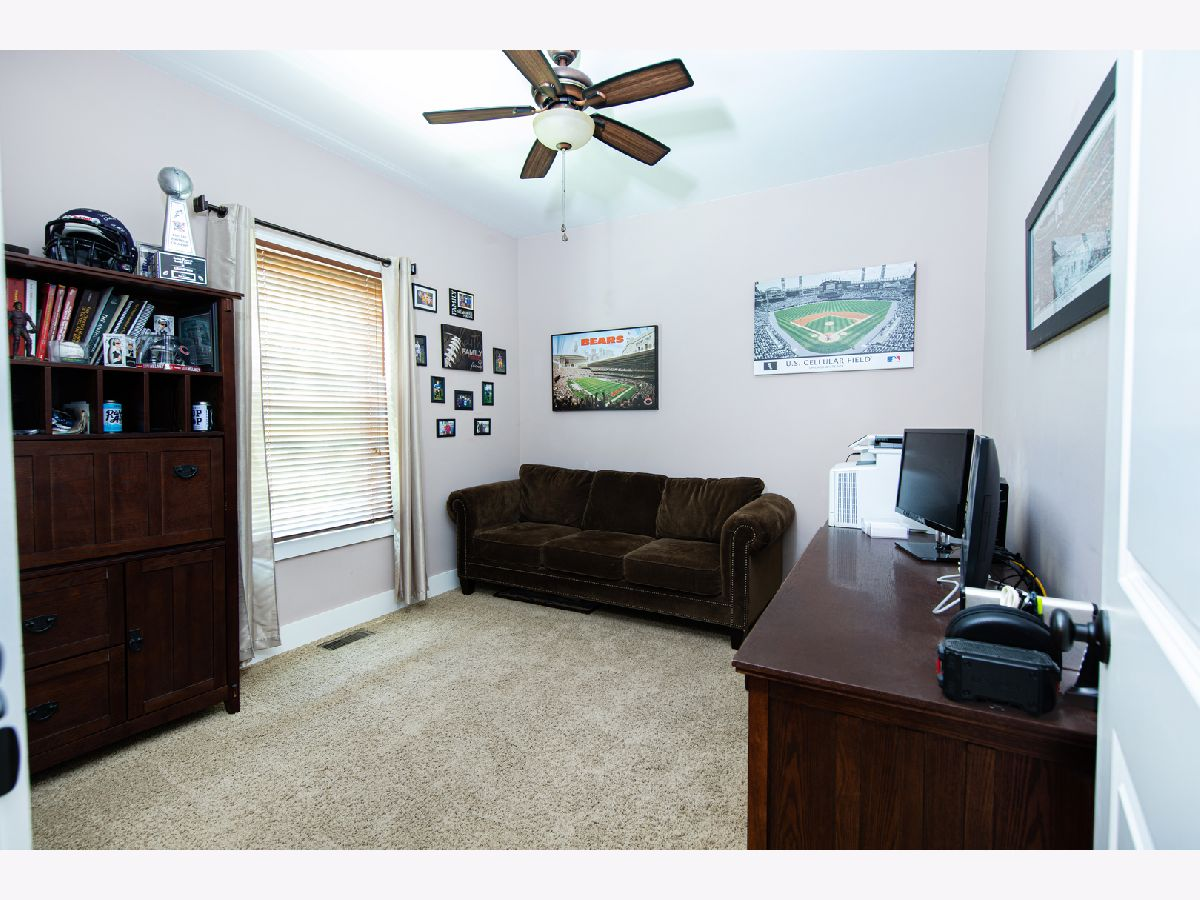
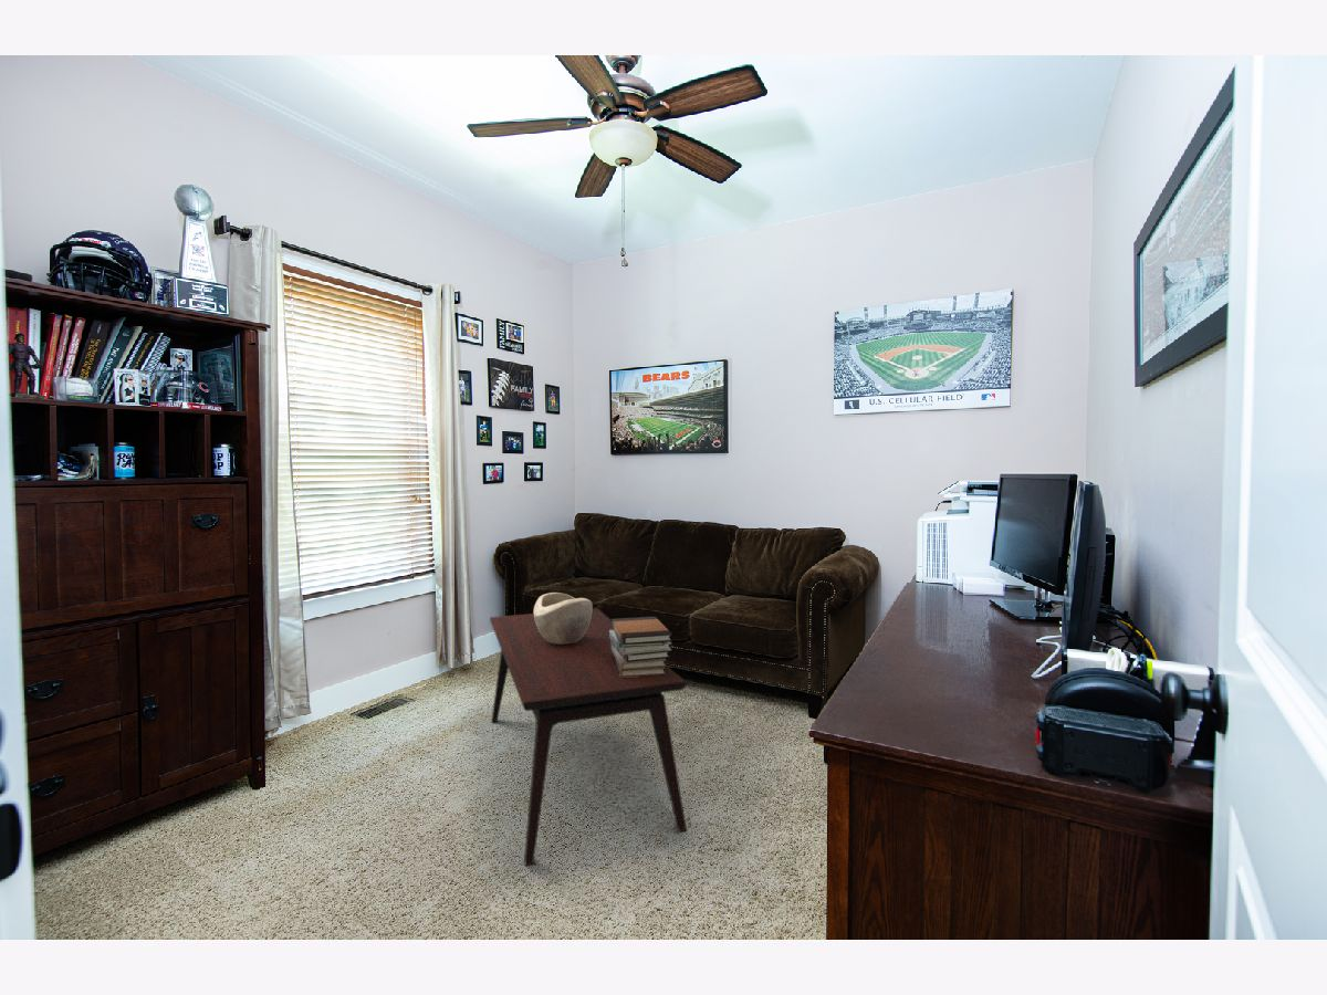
+ coffee table [489,607,688,867]
+ decorative bowl [532,591,594,645]
+ book stack [609,616,673,677]
